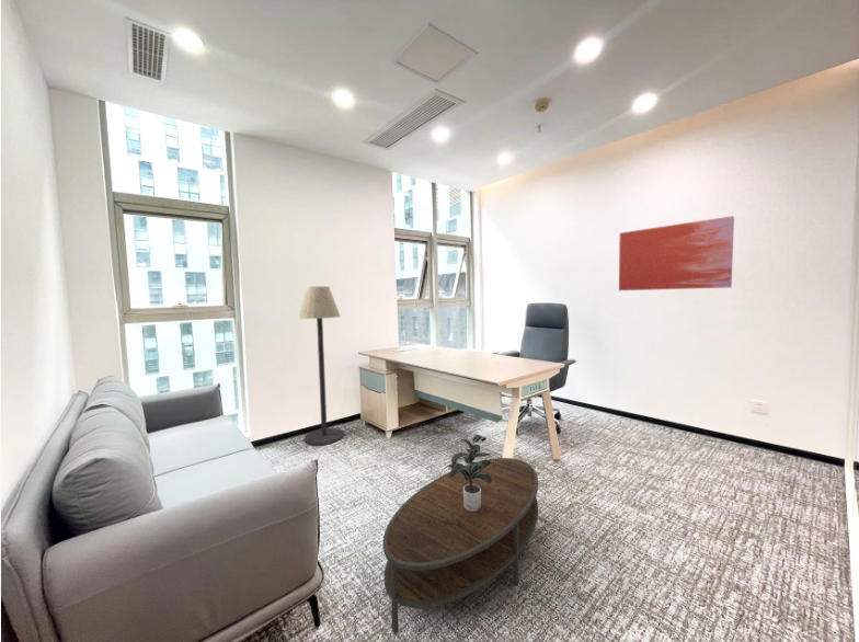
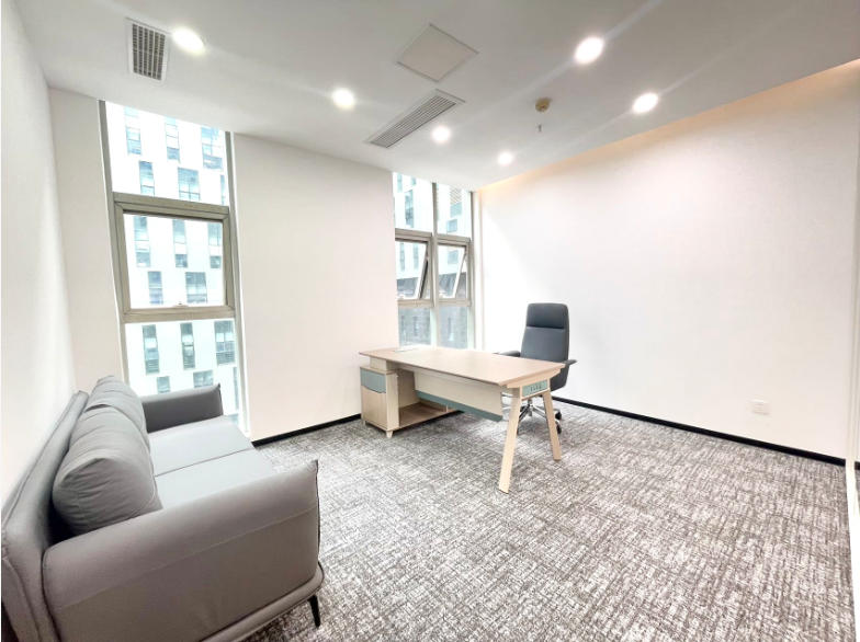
- wall art [618,215,735,291]
- coffee table [382,457,539,635]
- floor lamp [297,286,345,447]
- potted plant [446,433,493,512]
